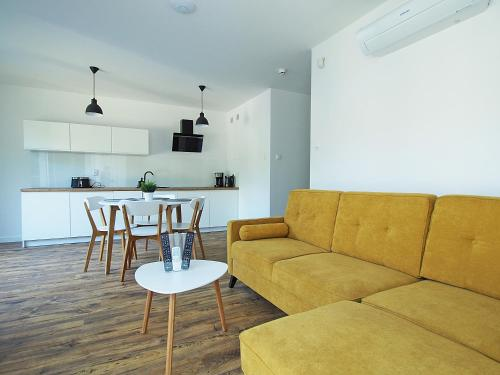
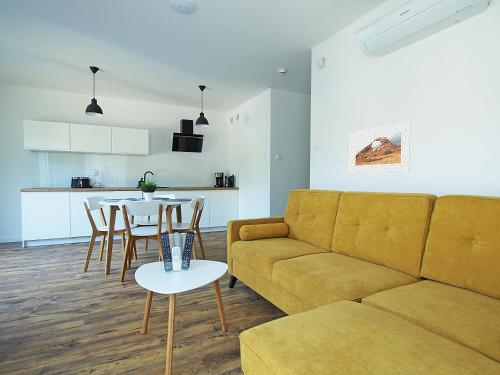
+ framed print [349,121,412,174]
